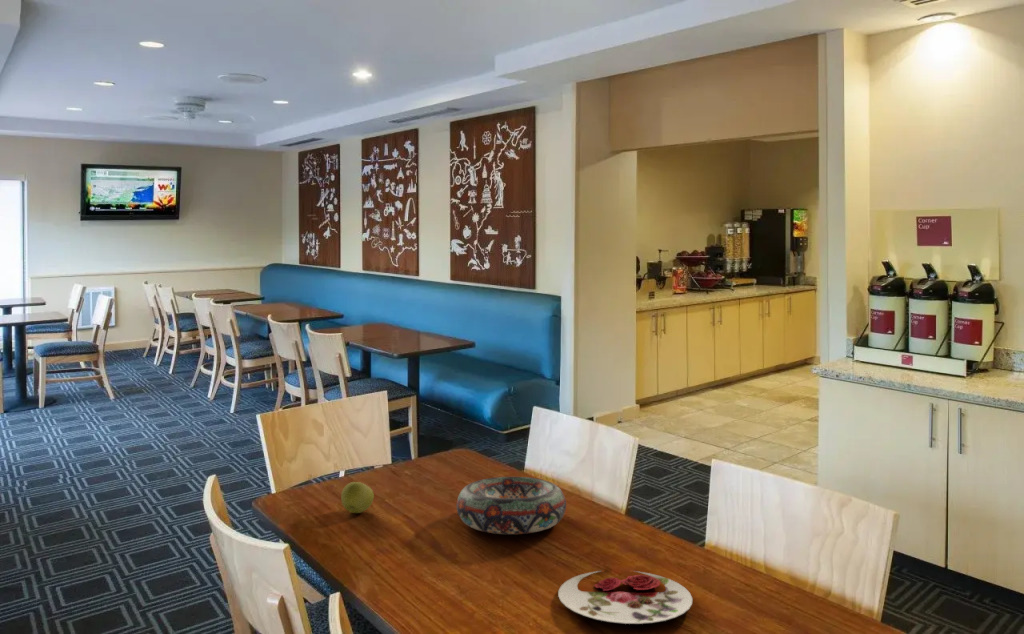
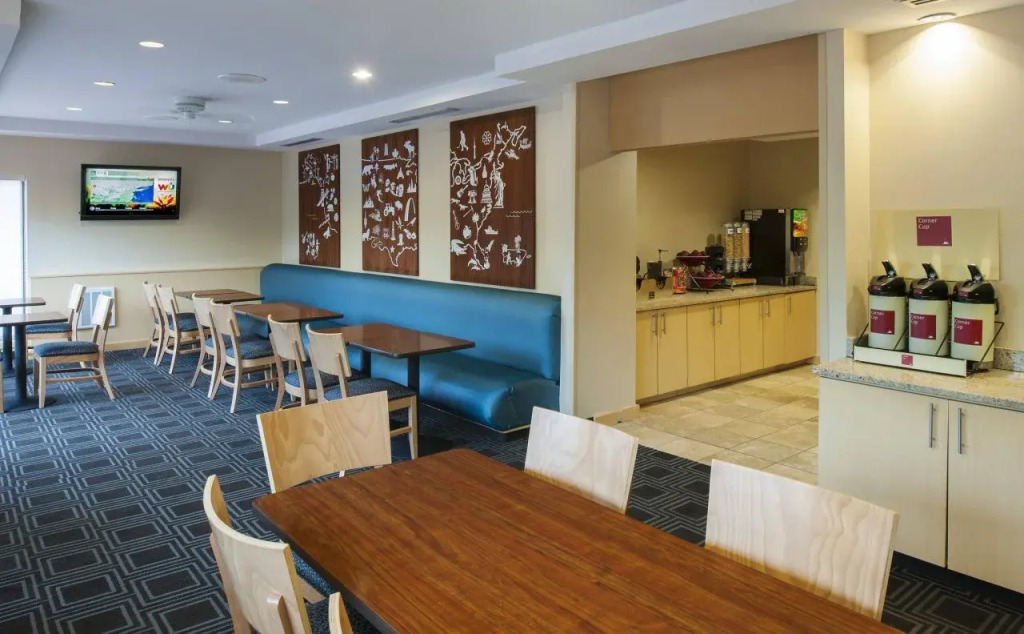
- decorative bowl [455,476,567,535]
- plate [557,570,693,625]
- apple [340,481,375,514]
